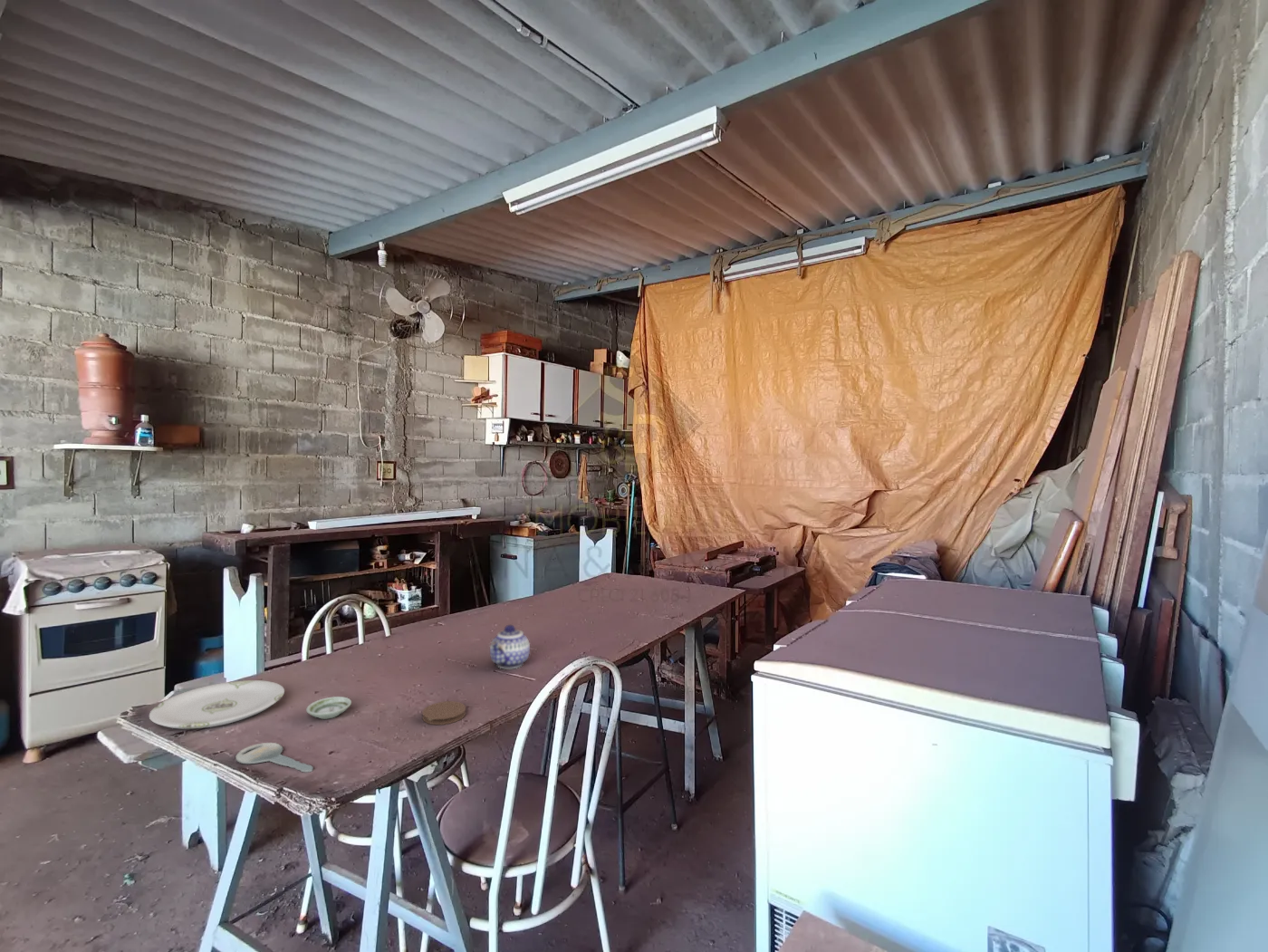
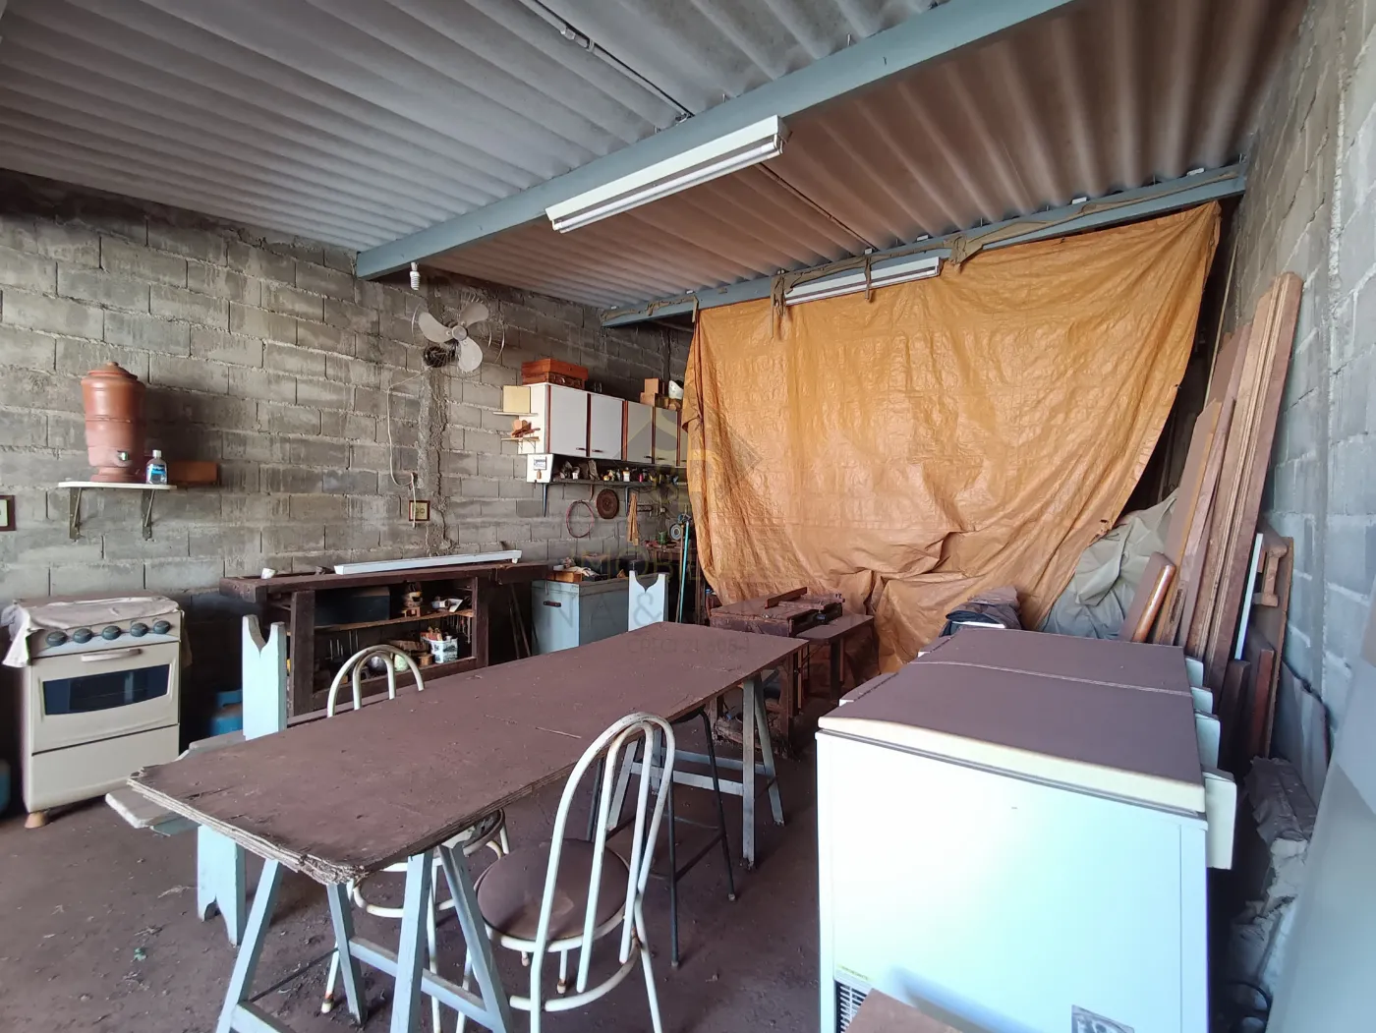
- saucer [305,696,352,720]
- coaster [421,700,466,726]
- teapot [489,624,531,669]
- plate [149,679,285,730]
- key [235,742,314,773]
